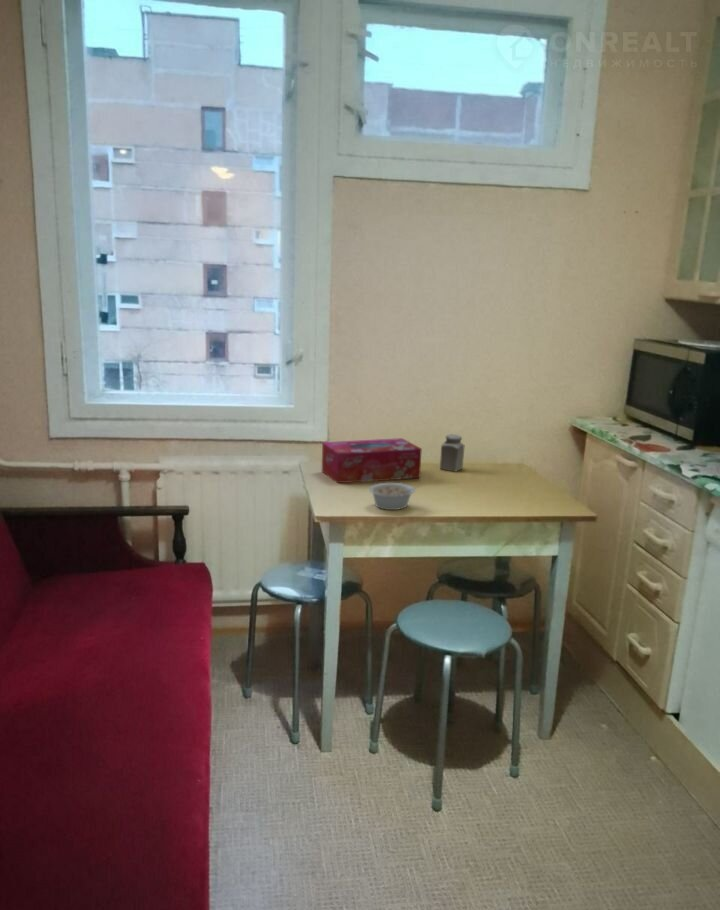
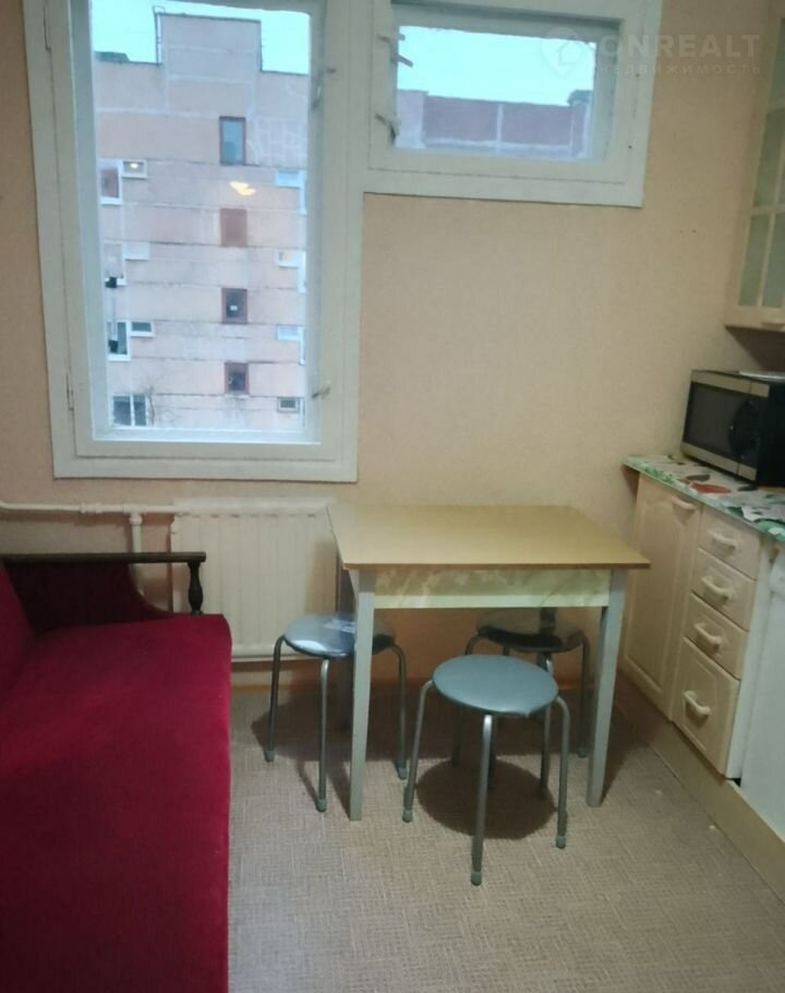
- legume [368,482,425,511]
- tissue box [321,437,423,484]
- salt shaker [439,433,465,473]
